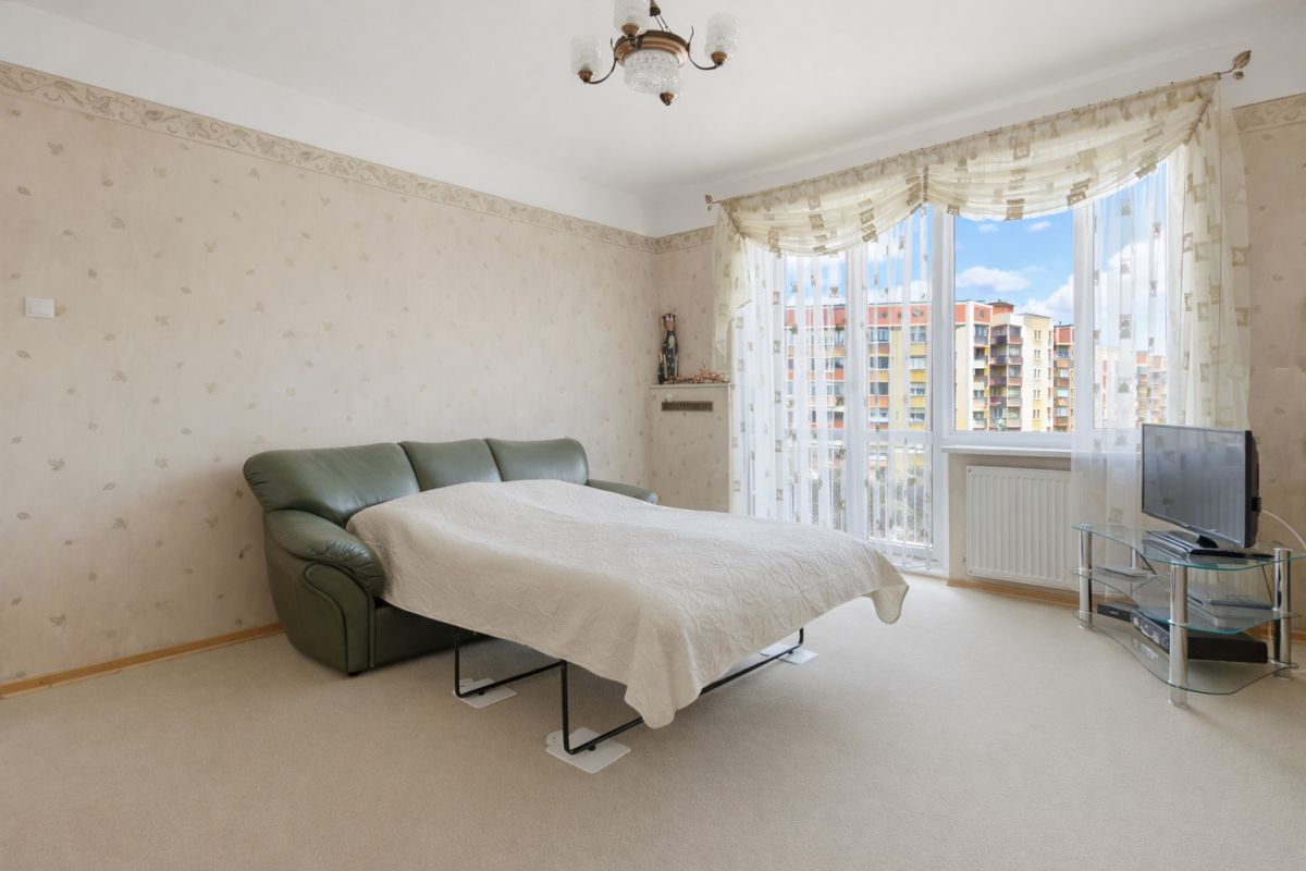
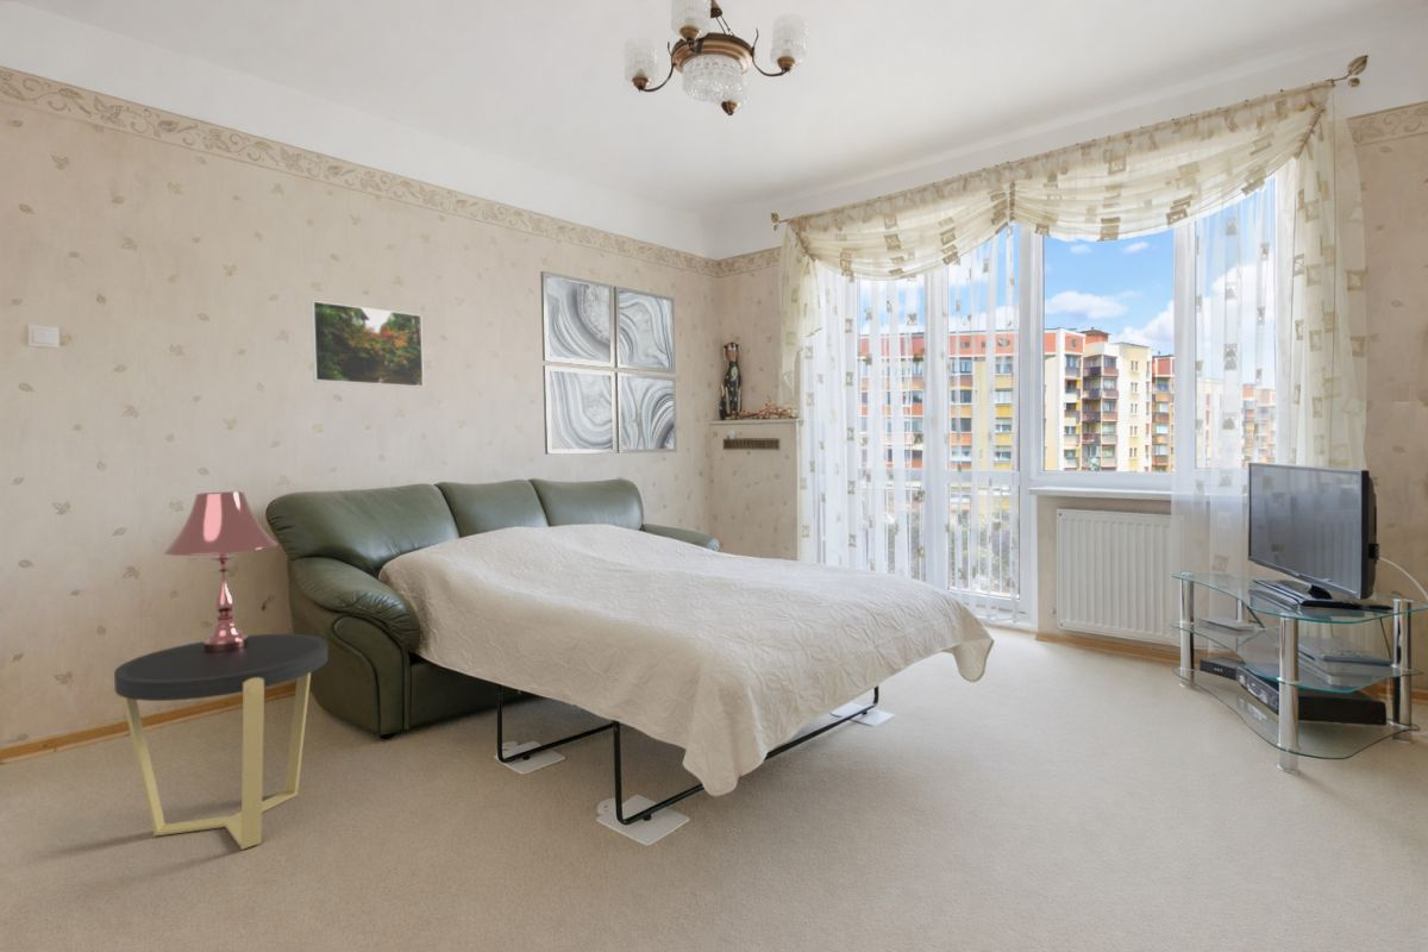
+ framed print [309,300,425,388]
+ table lamp [162,490,280,652]
+ side table [113,633,328,851]
+ wall art [539,270,678,456]
